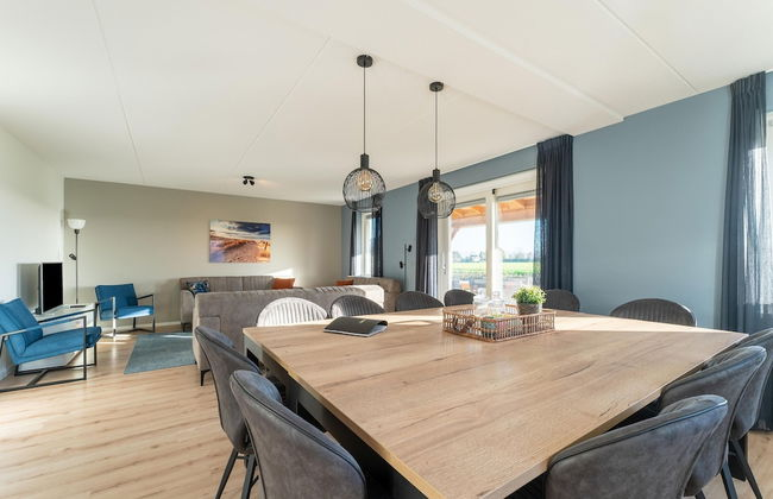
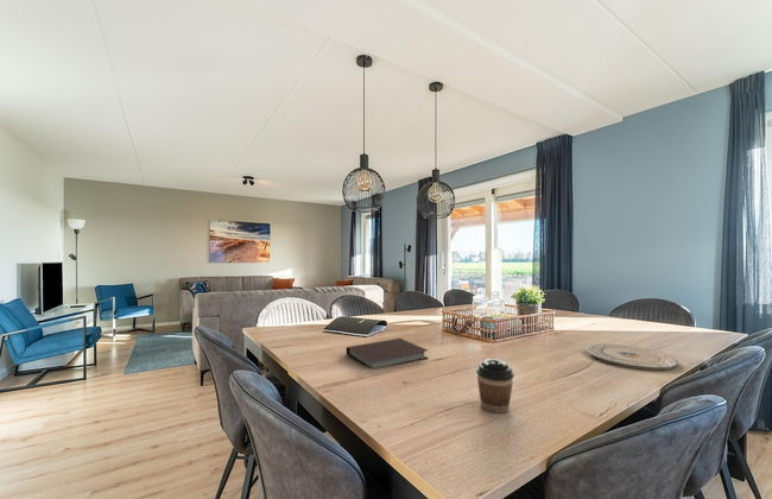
+ notebook [346,337,430,371]
+ coffee cup [475,358,515,415]
+ plate [586,343,679,371]
